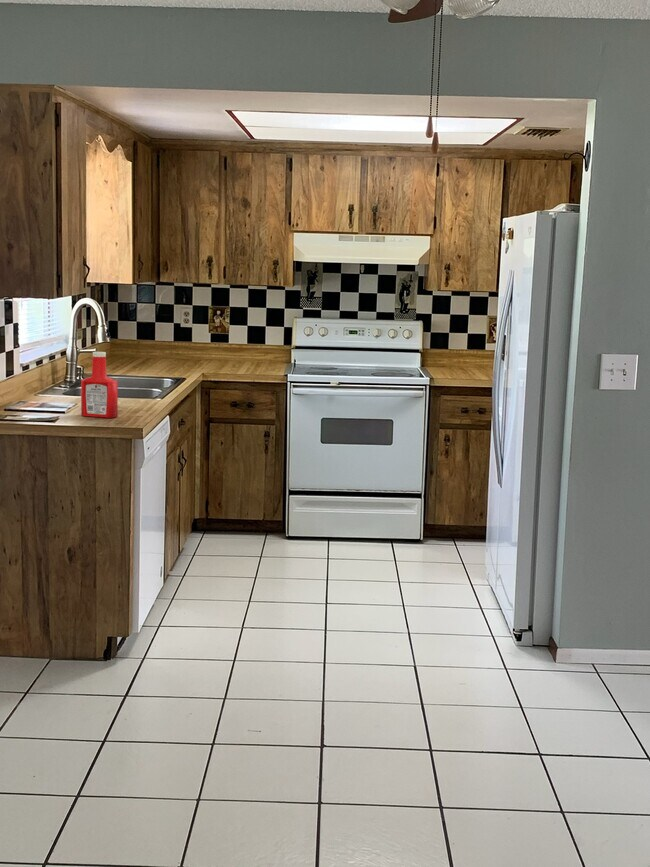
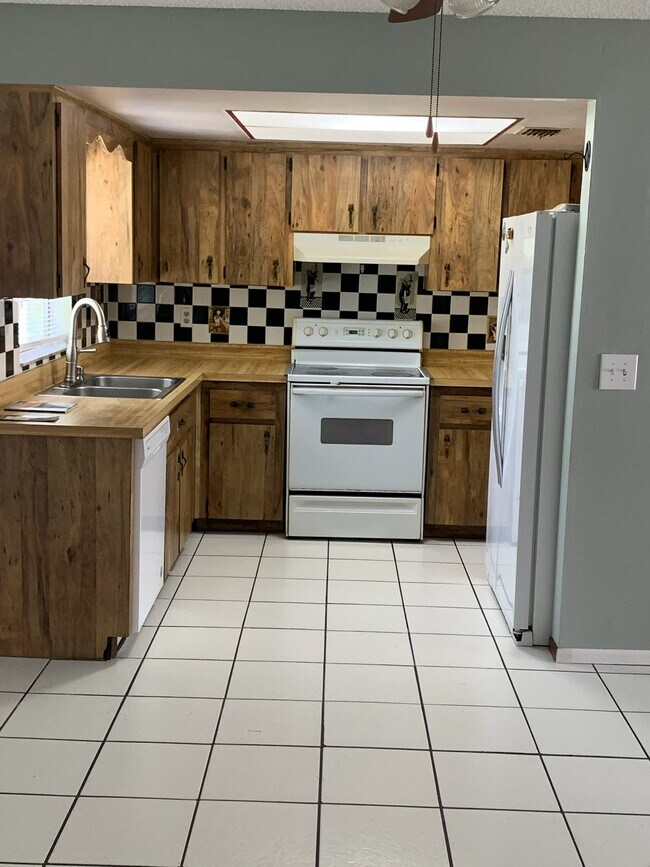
- soap bottle [80,351,119,419]
